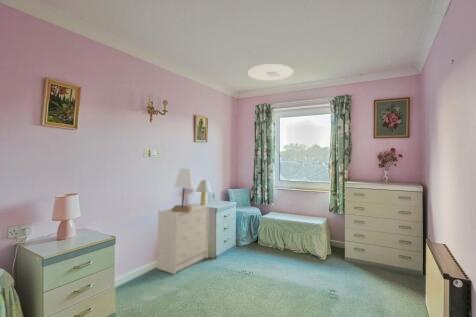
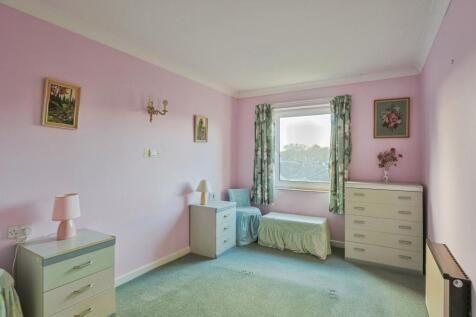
- lamp [171,168,195,212]
- ceiling light [247,63,294,82]
- dresser [156,203,210,275]
